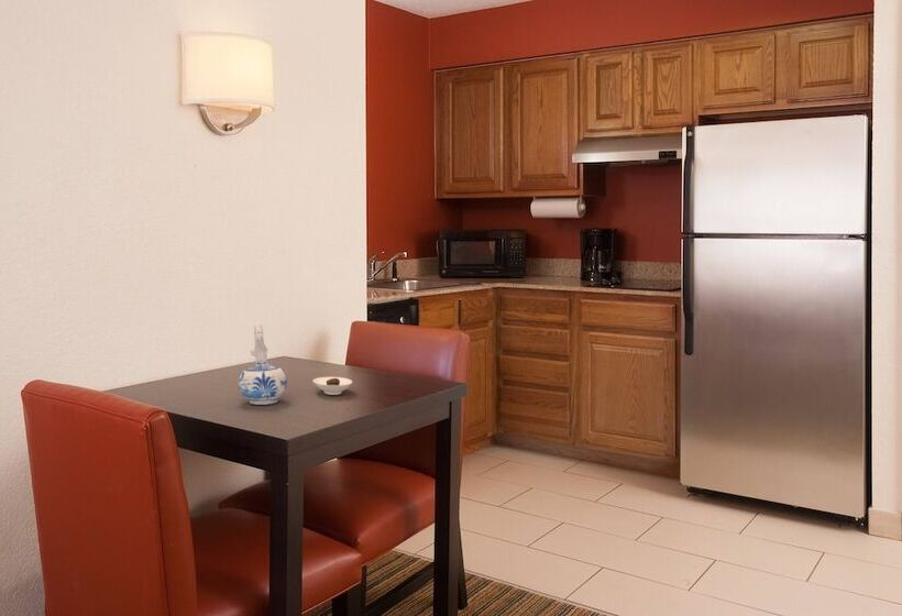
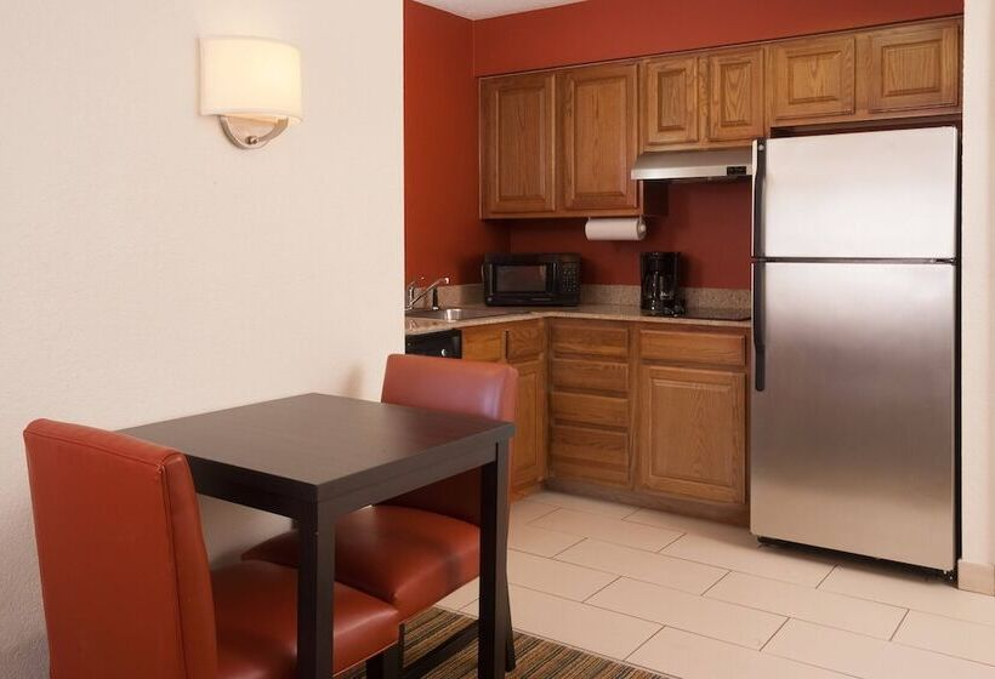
- saucer [312,376,353,396]
- ceramic pitcher [238,322,288,406]
